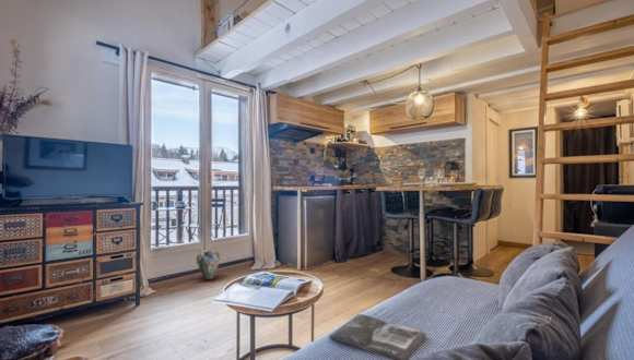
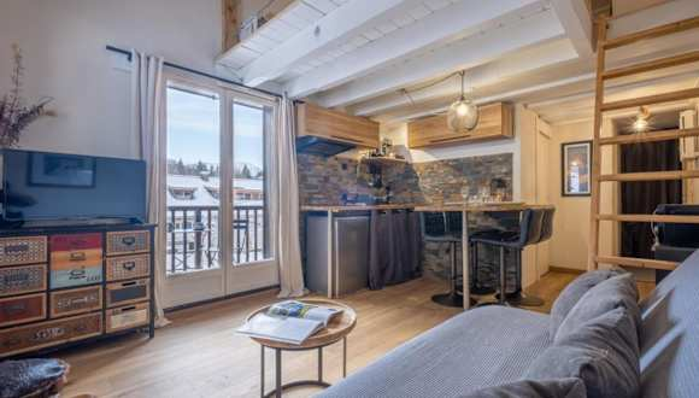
- ceramic jug [195,249,221,280]
- magazine [328,313,427,360]
